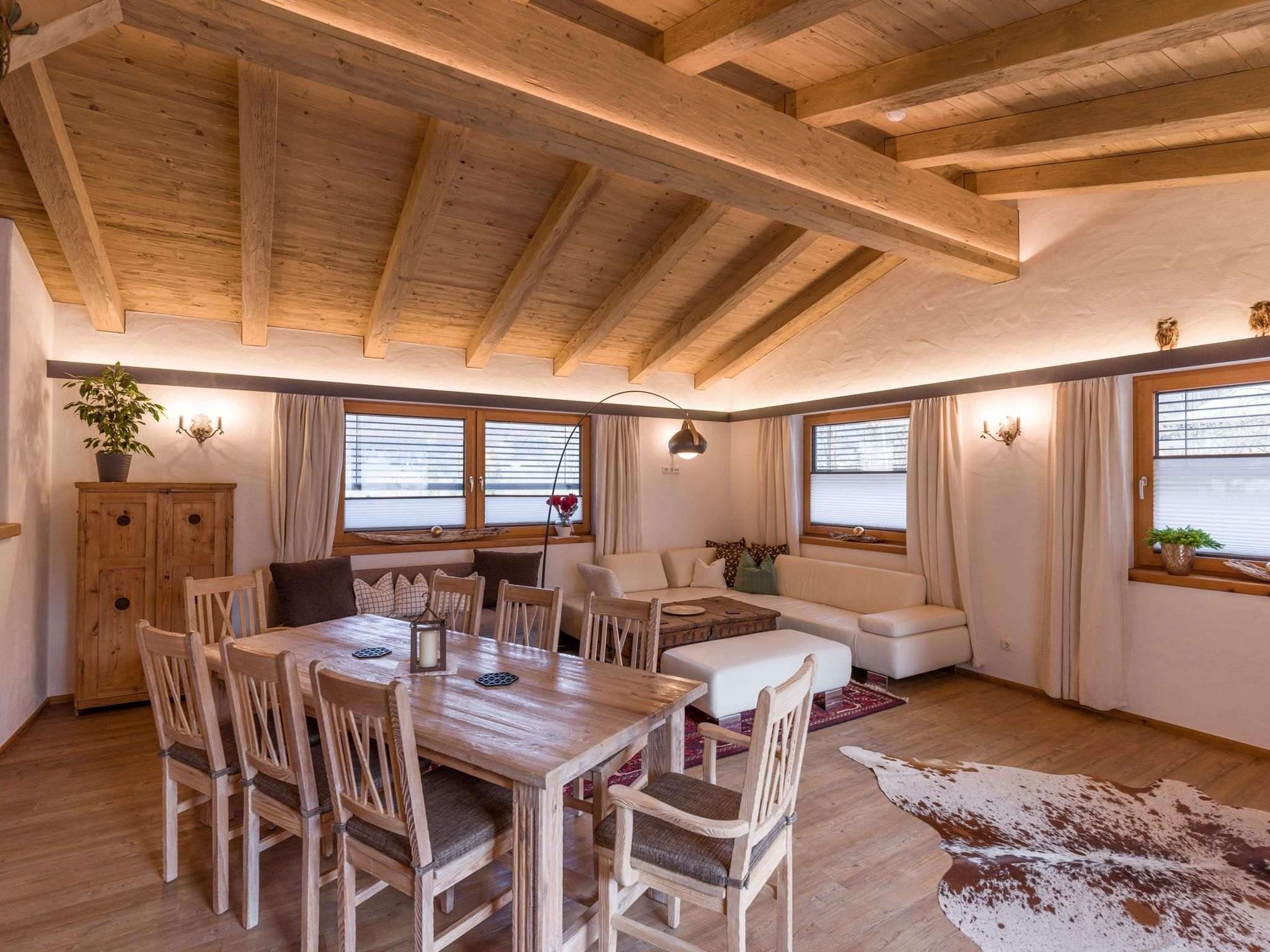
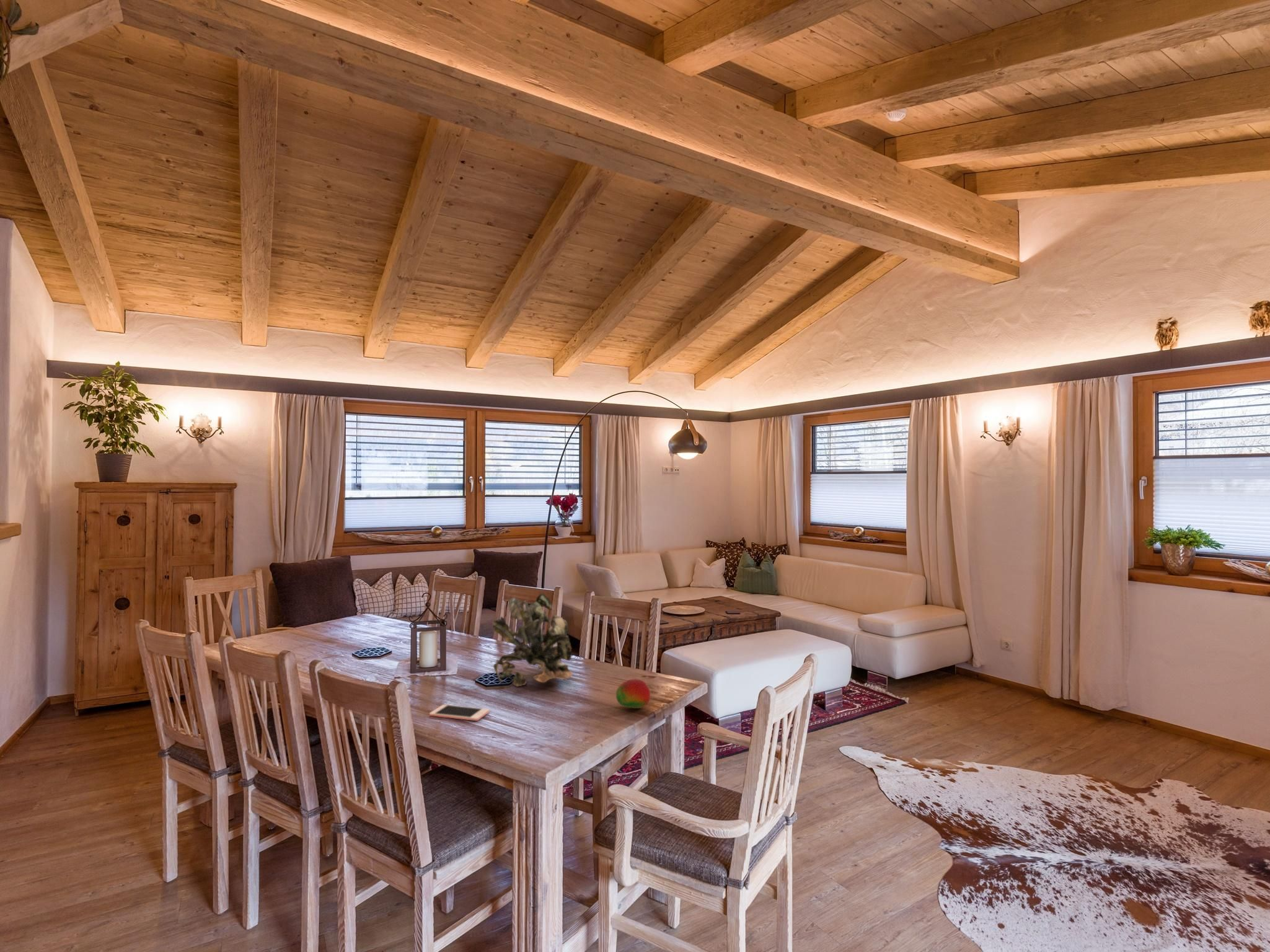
+ fruit [615,678,651,709]
+ plant [492,593,573,687]
+ cell phone [429,704,490,721]
